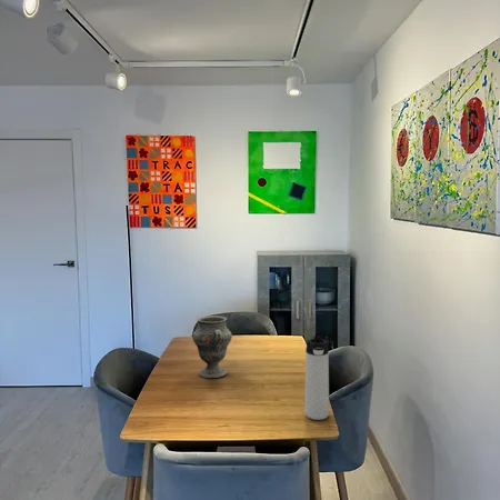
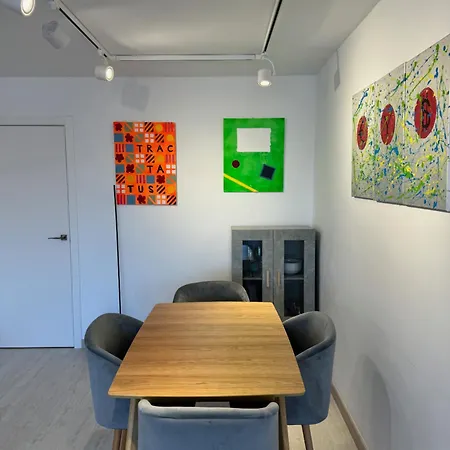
- decorative vase [191,314,233,379]
- thermos bottle [303,336,330,421]
